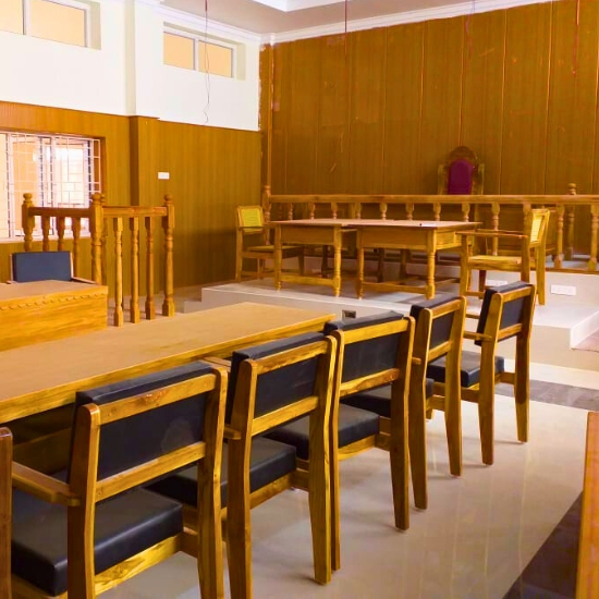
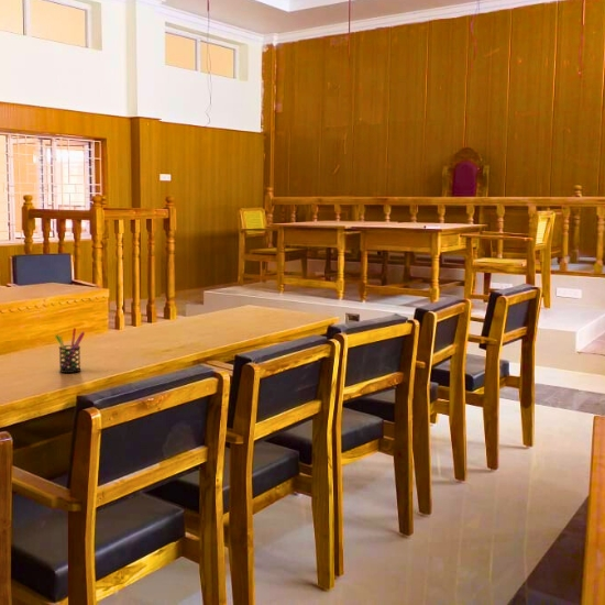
+ pen holder [54,327,86,374]
